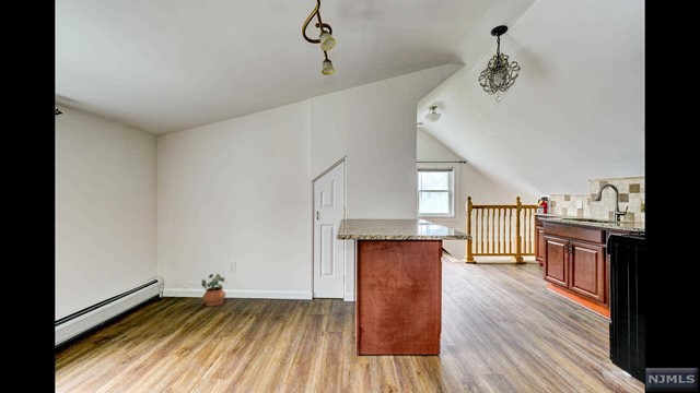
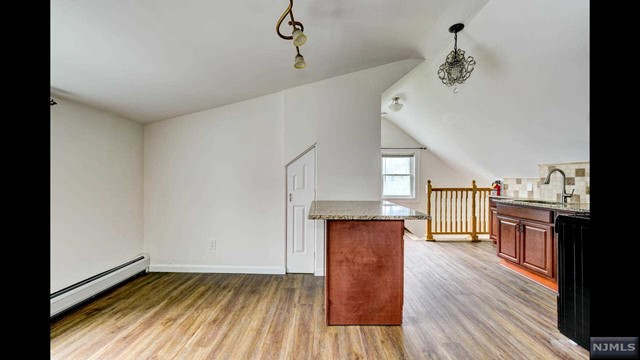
- potted plant [201,273,228,307]
